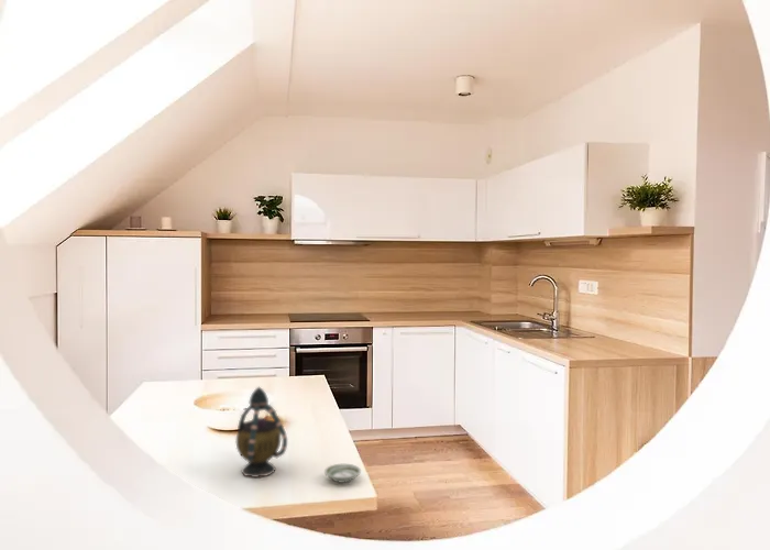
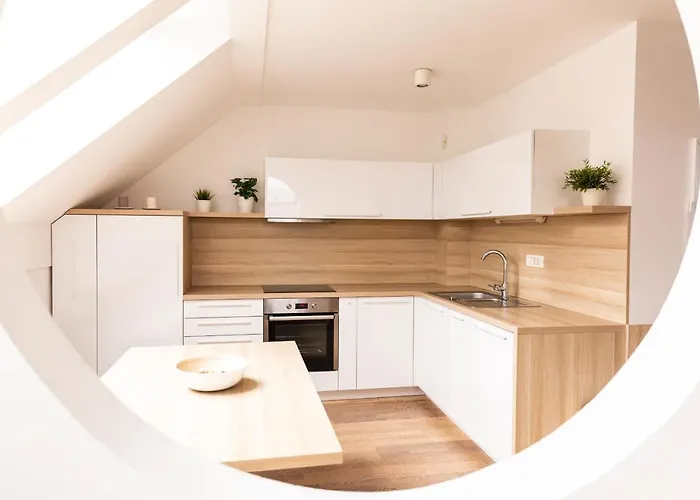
- teapot [235,386,288,479]
- saucer [323,463,362,484]
